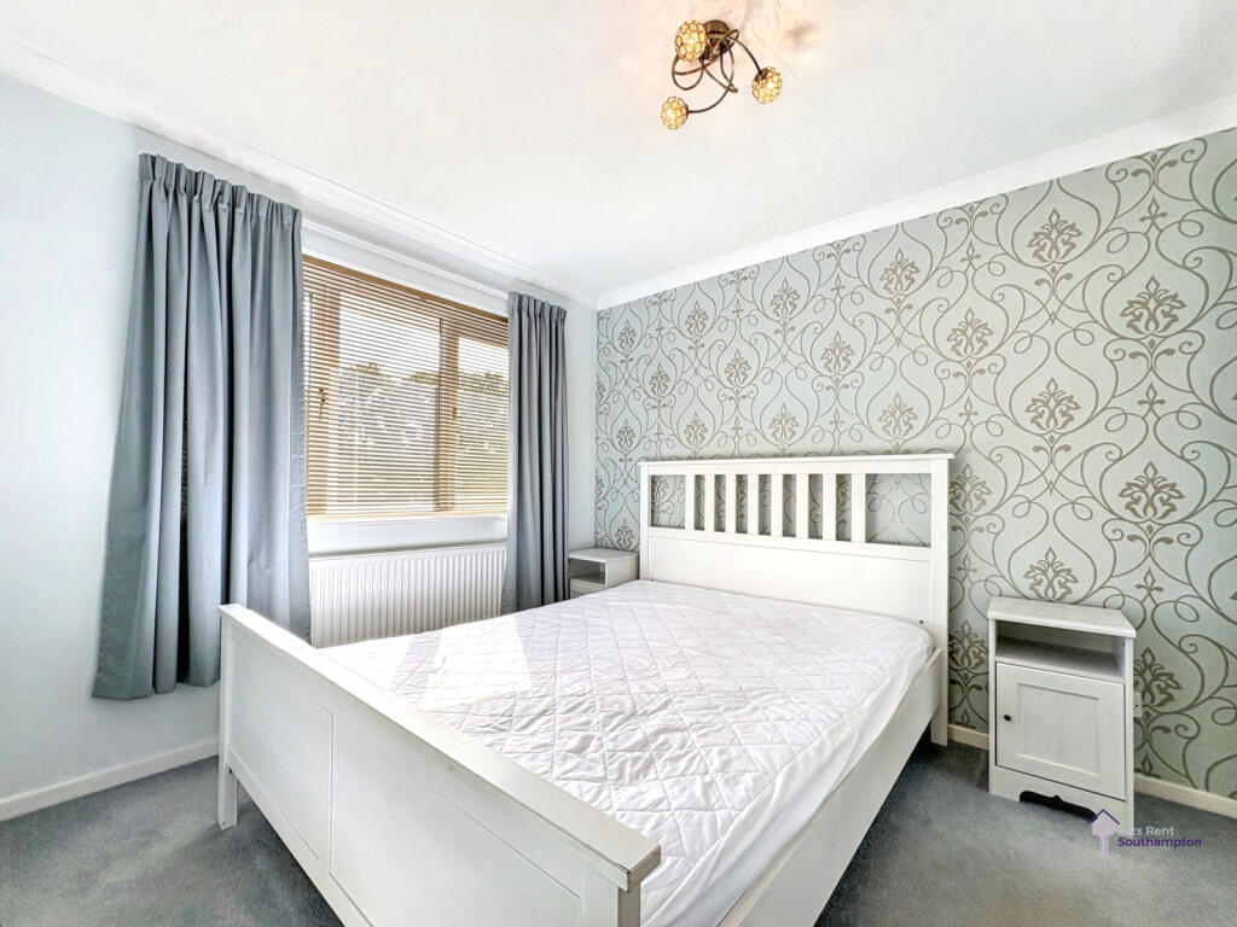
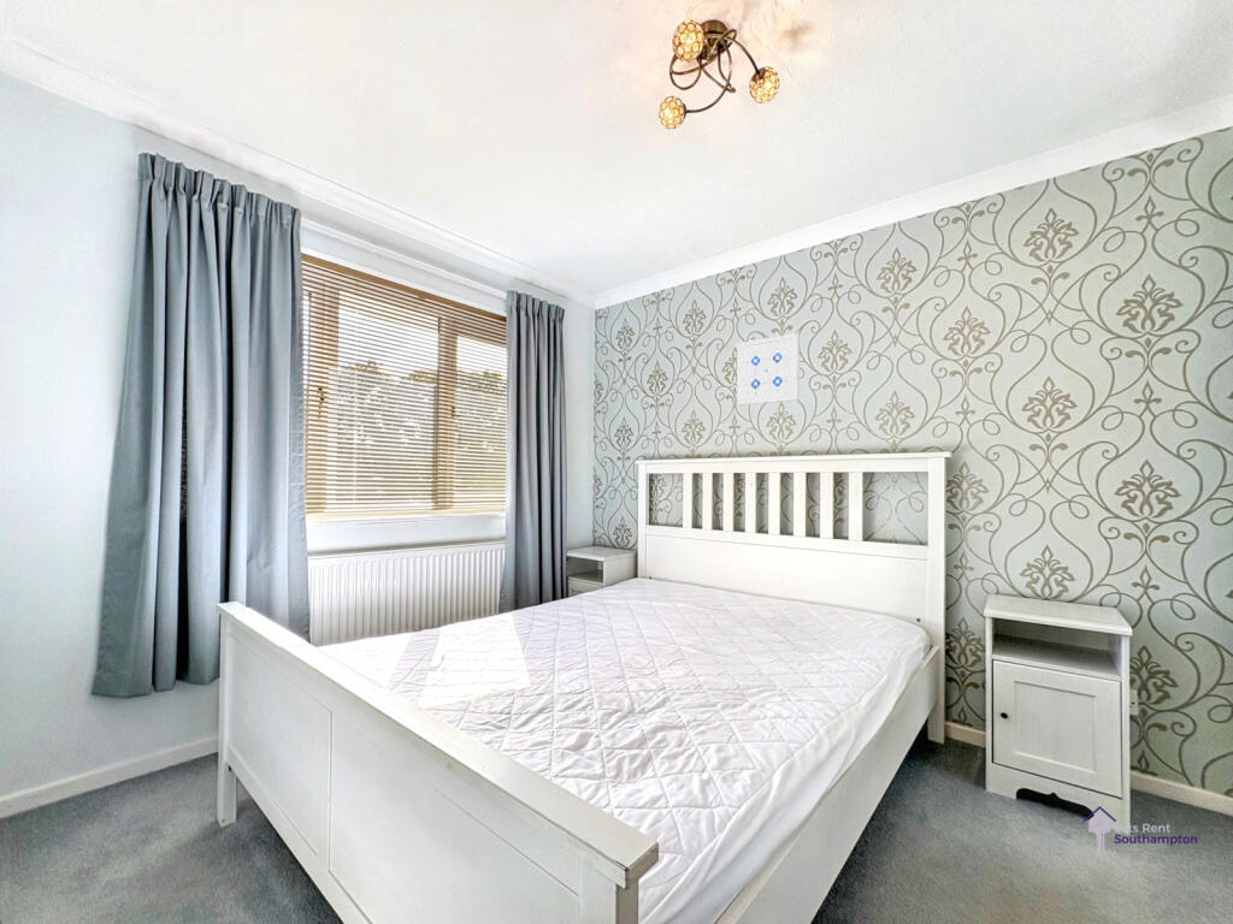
+ wall art [736,332,801,407]
